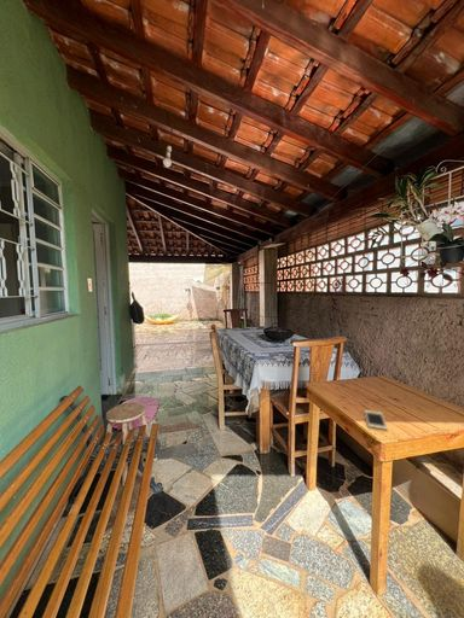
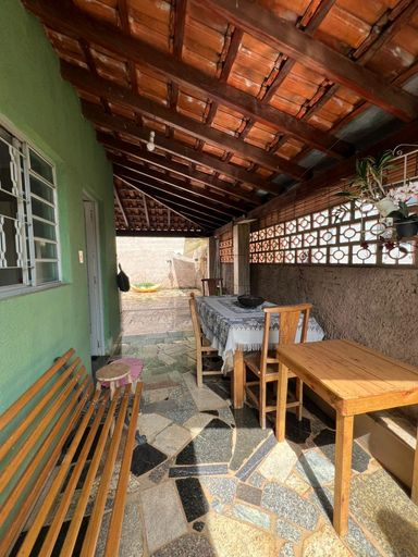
- cell phone [364,409,389,431]
